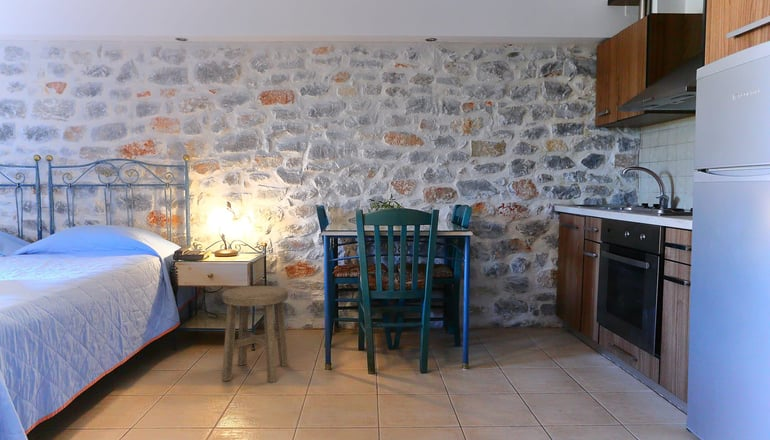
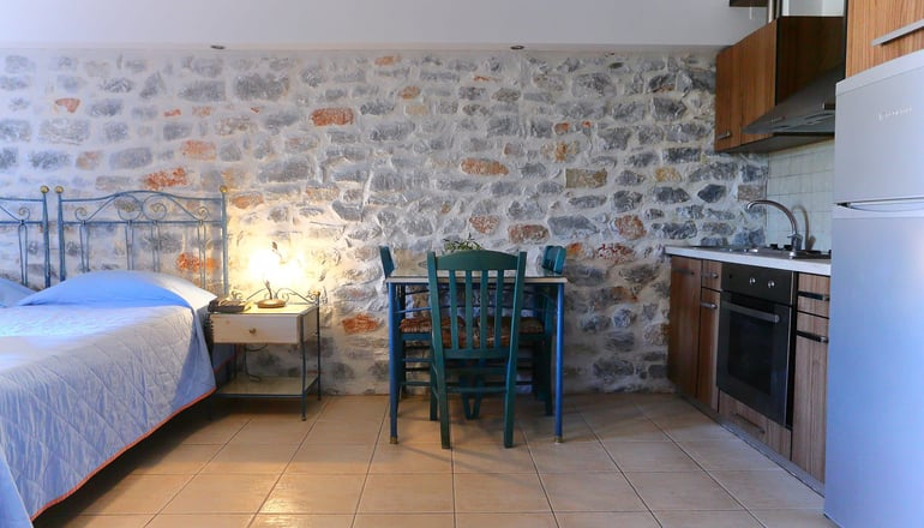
- stool [221,285,289,383]
